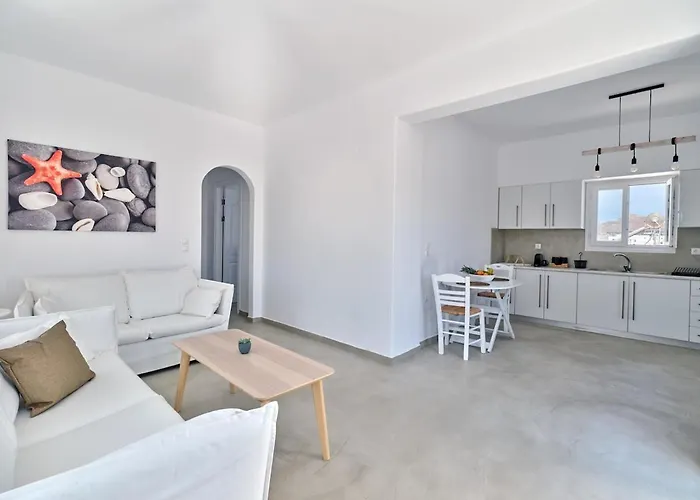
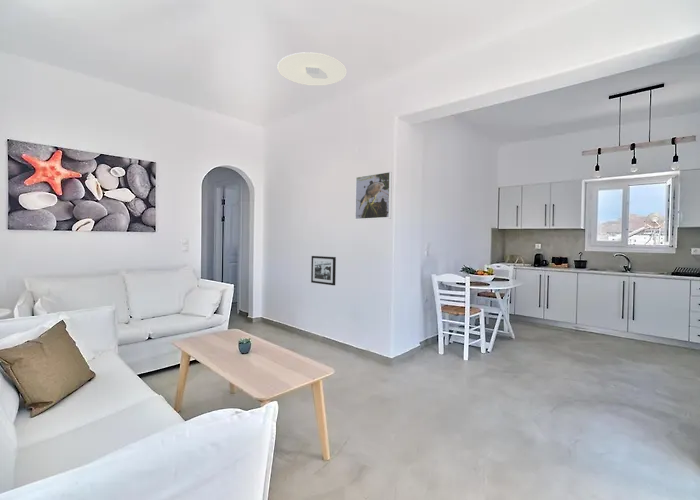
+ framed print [354,171,393,221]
+ ceiling light [277,51,348,87]
+ picture frame [310,255,337,286]
